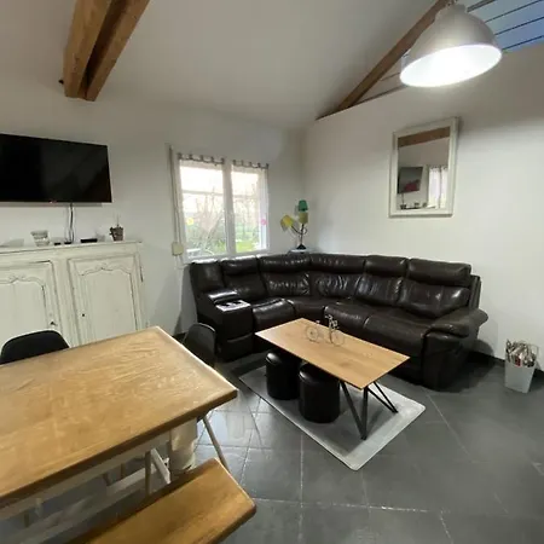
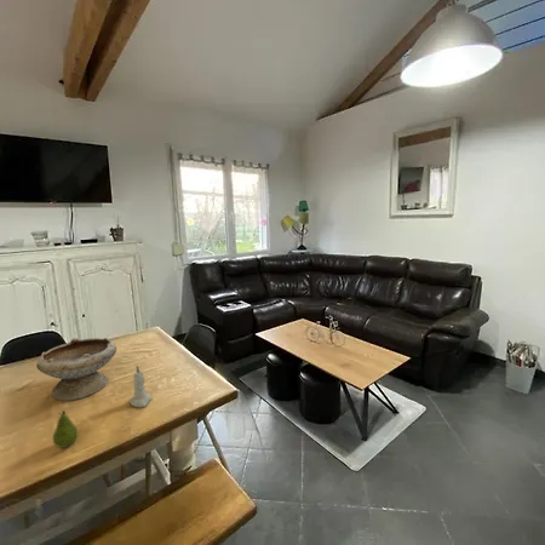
+ bowl [35,337,117,401]
+ fruit [52,409,80,449]
+ candle [128,363,153,408]
